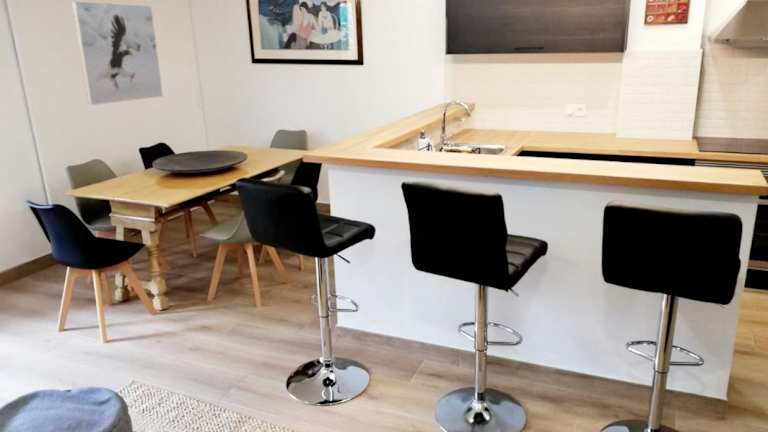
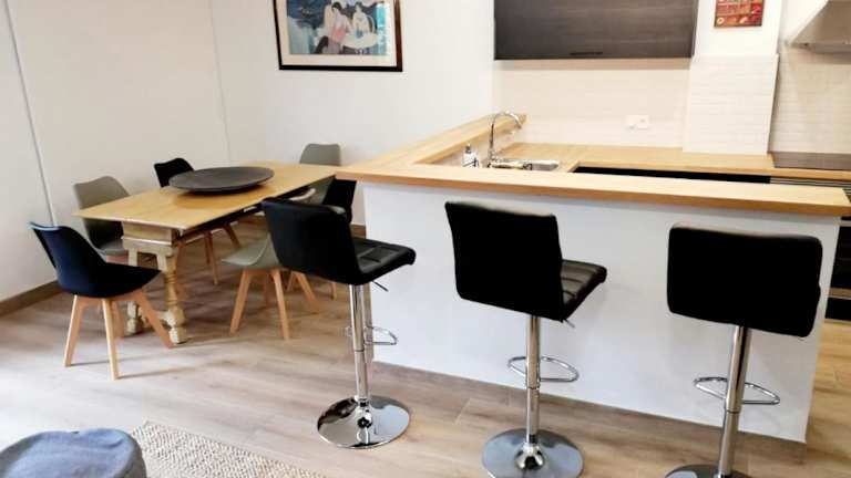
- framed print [71,0,164,106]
